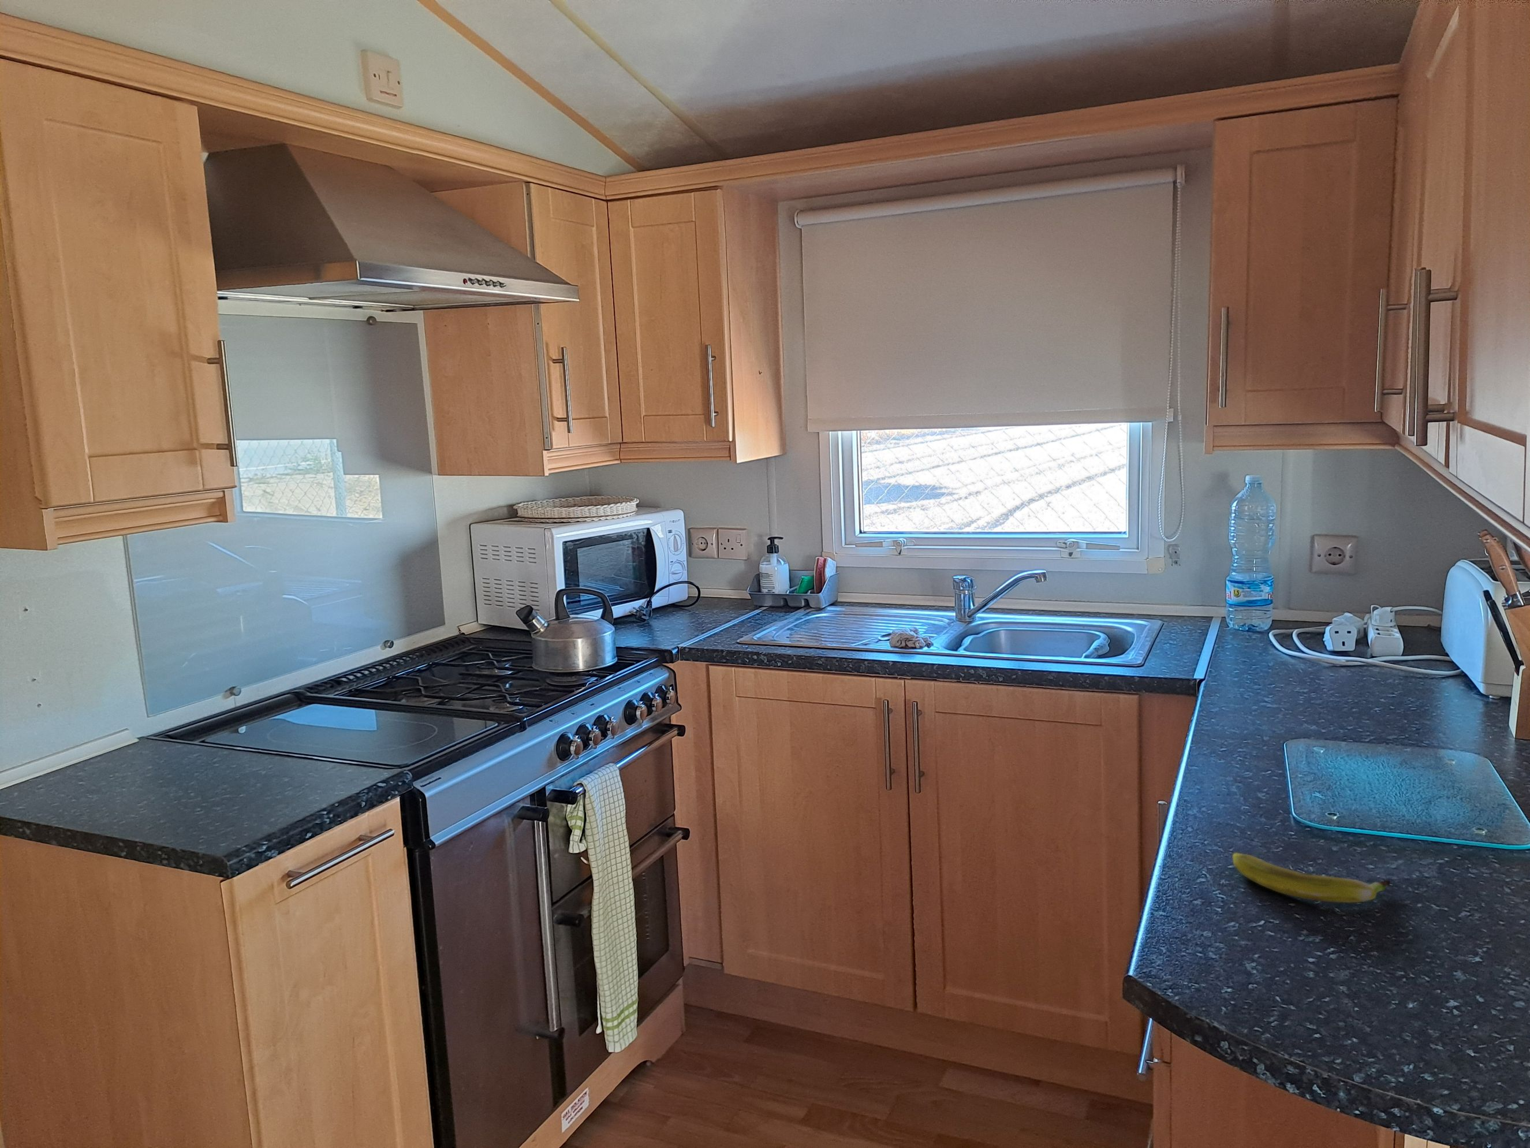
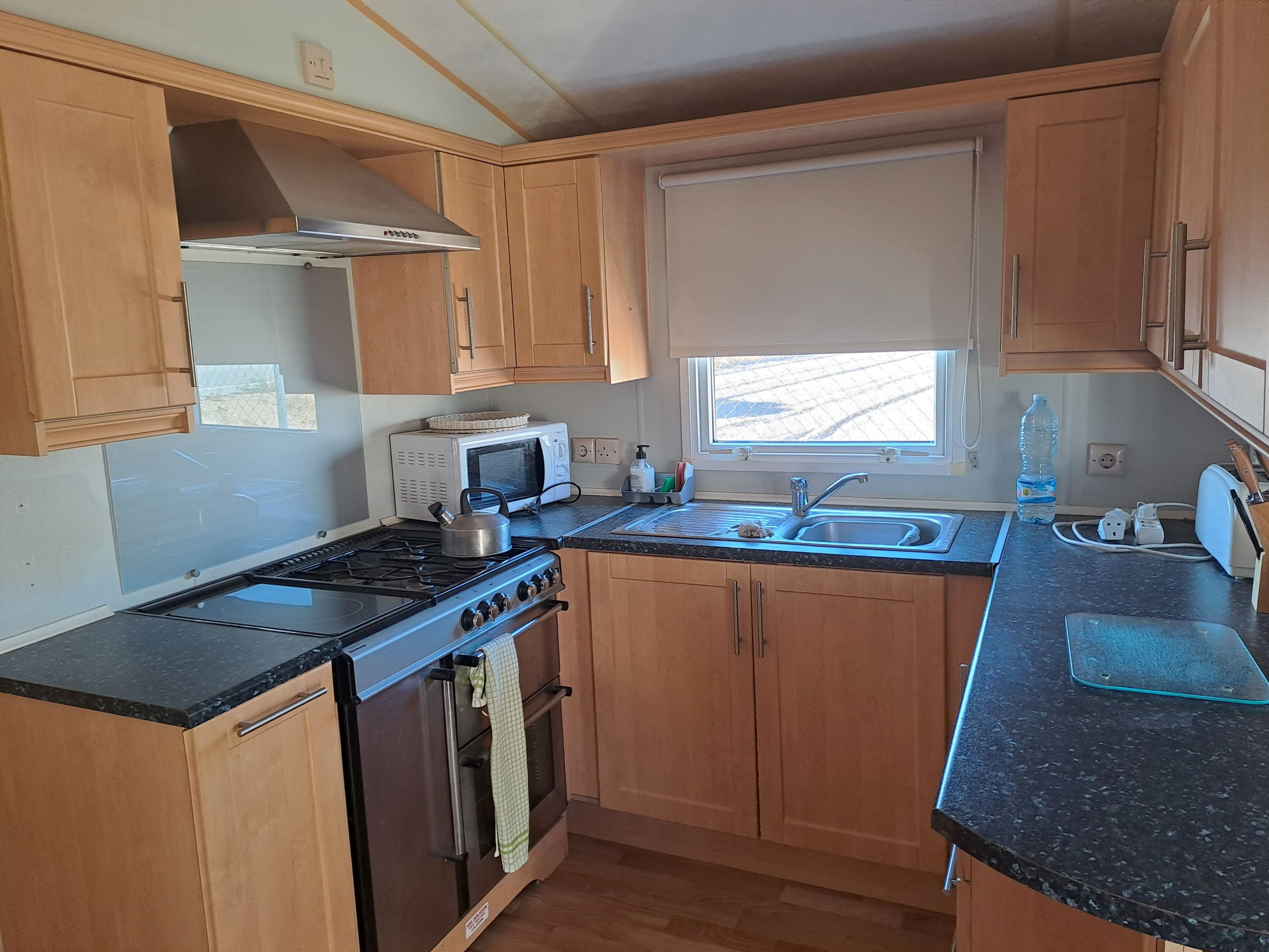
- banana [1231,851,1391,903]
